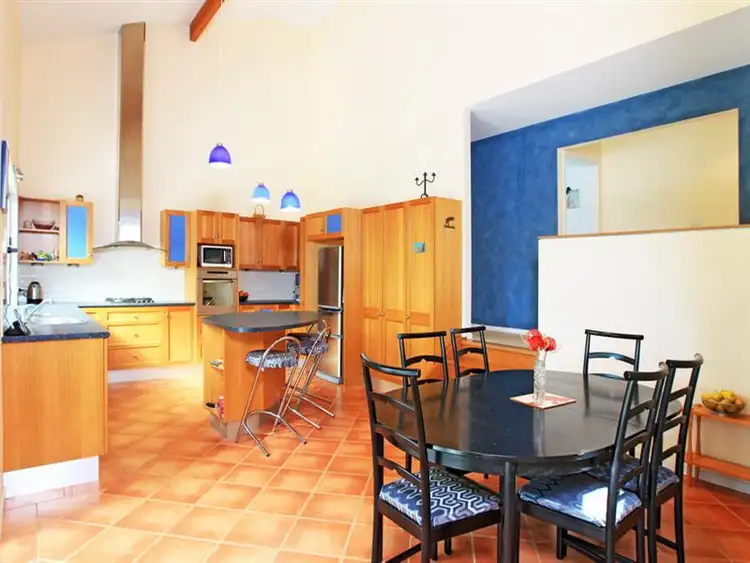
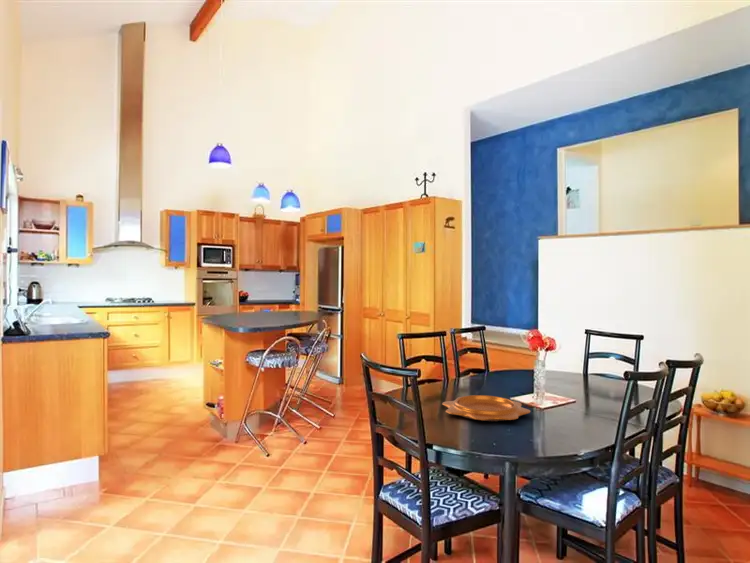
+ decorative bowl [441,394,531,422]
